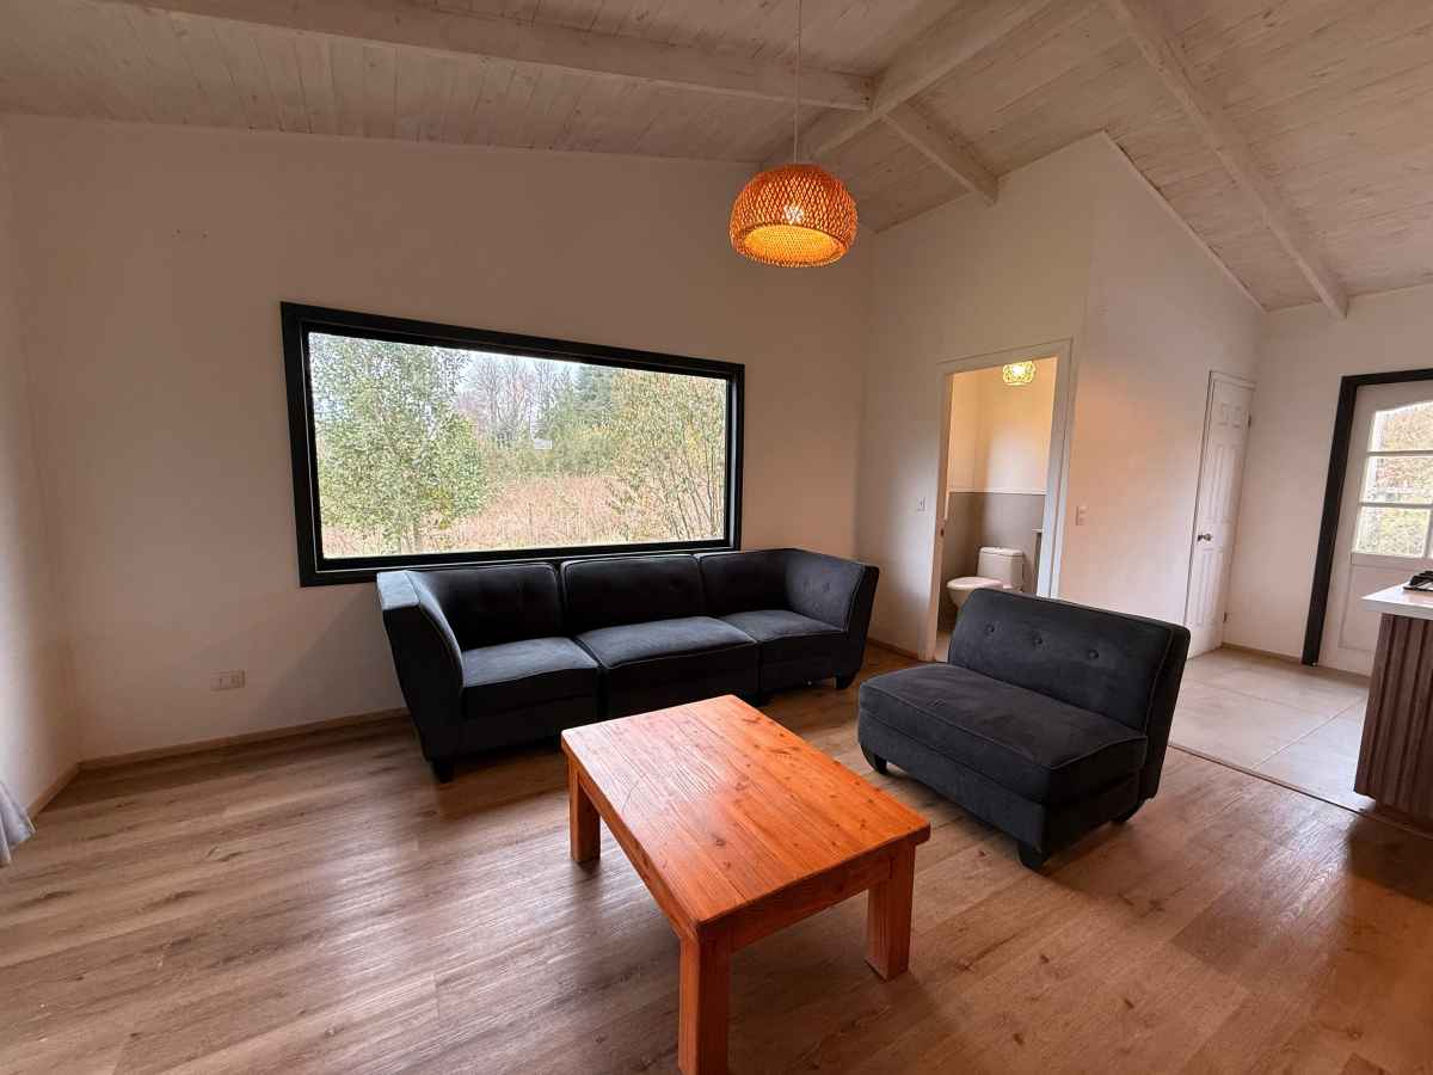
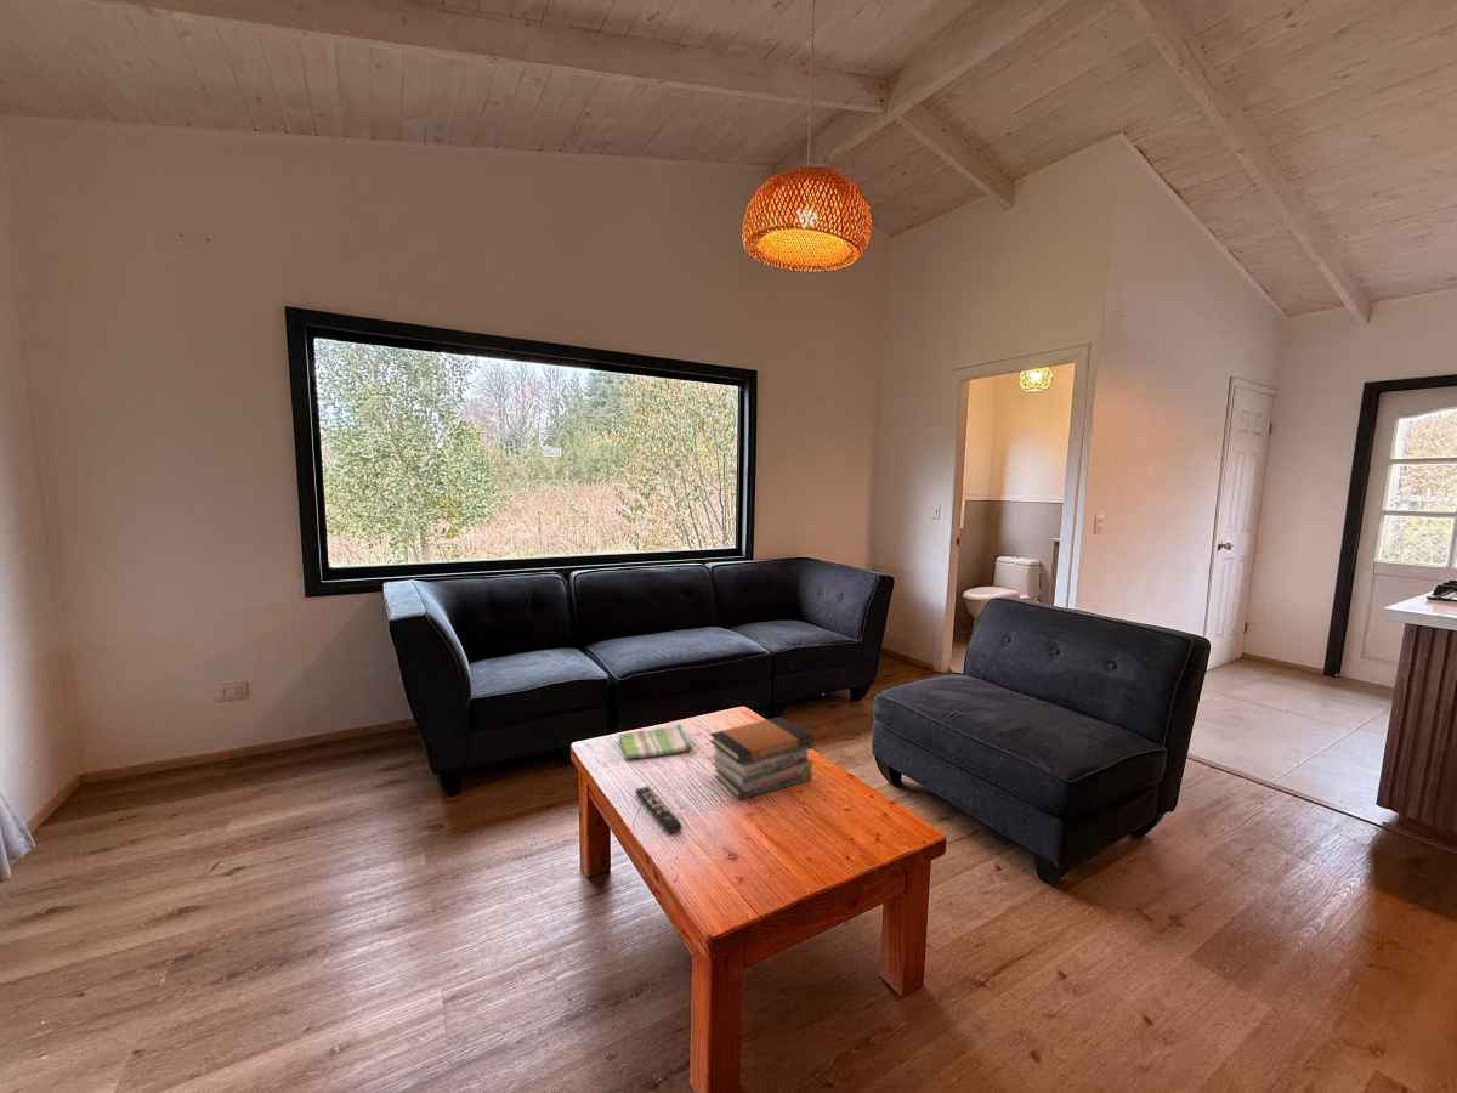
+ dish towel [618,723,695,760]
+ book stack [708,715,813,800]
+ remote control [634,785,684,836]
